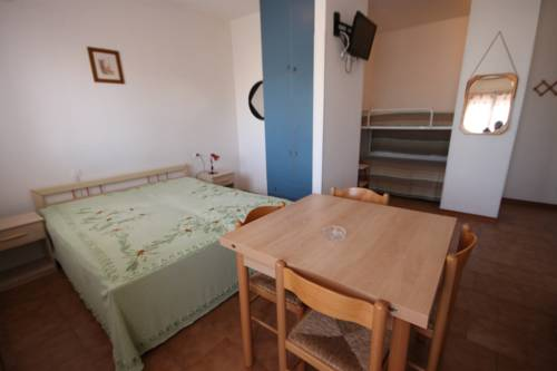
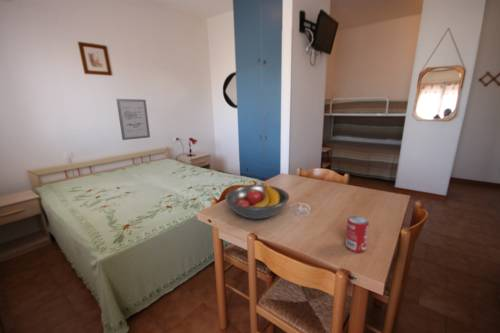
+ wall art [115,98,151,141]
+ fruit bowl [224,182,290,220]
+ beverage can [345,215,370,253]
